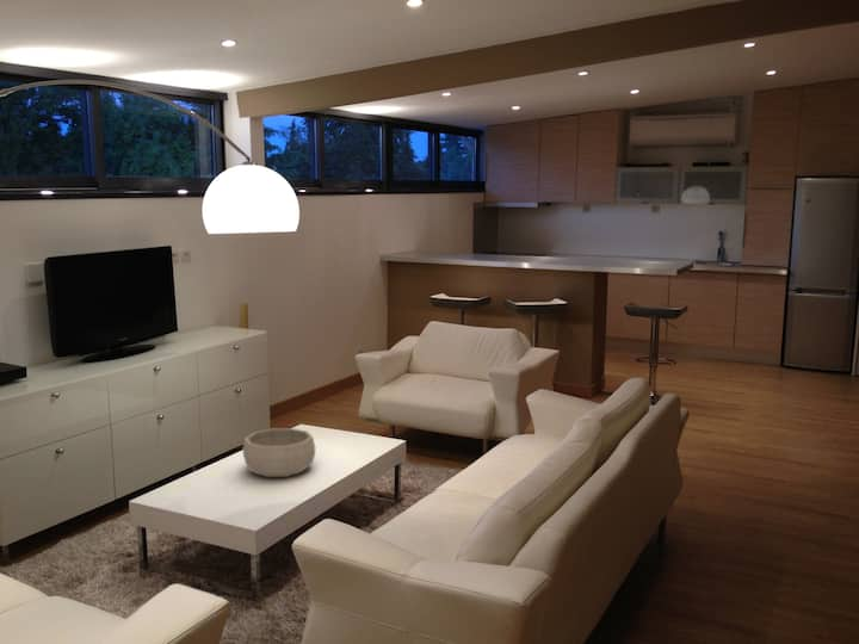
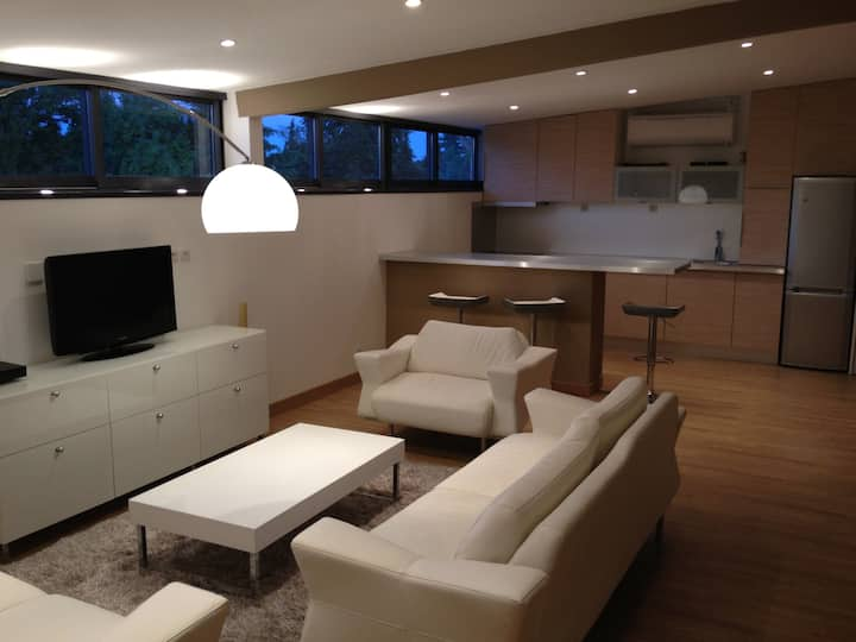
- decorative bowl [241,427,316,478]
